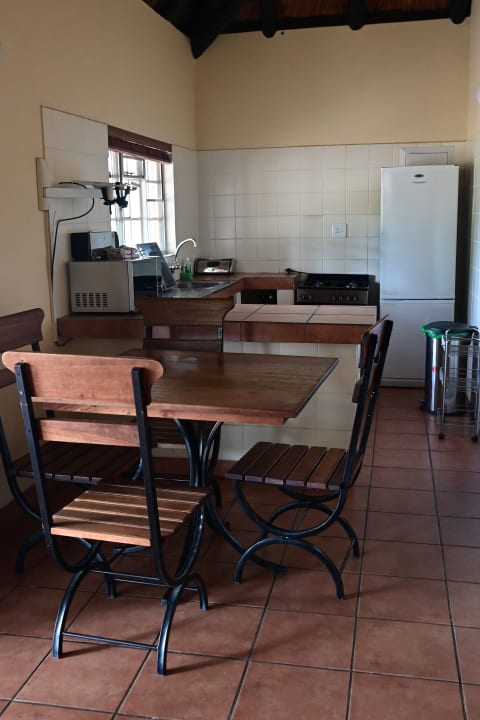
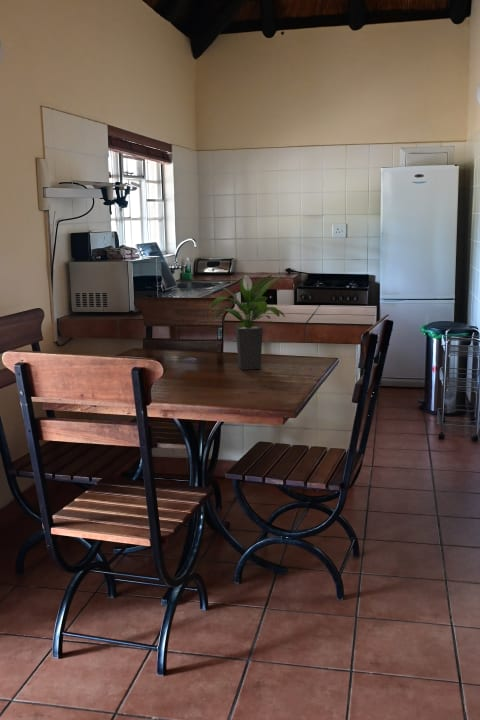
+ potted plant [206,274,286,371]
